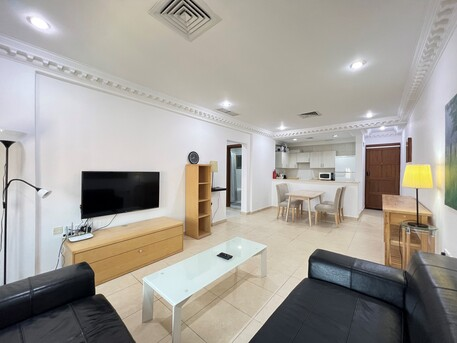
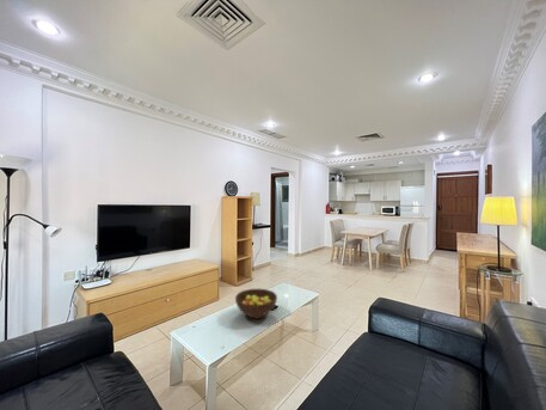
+ fruit bowl [234,288,278,319]
